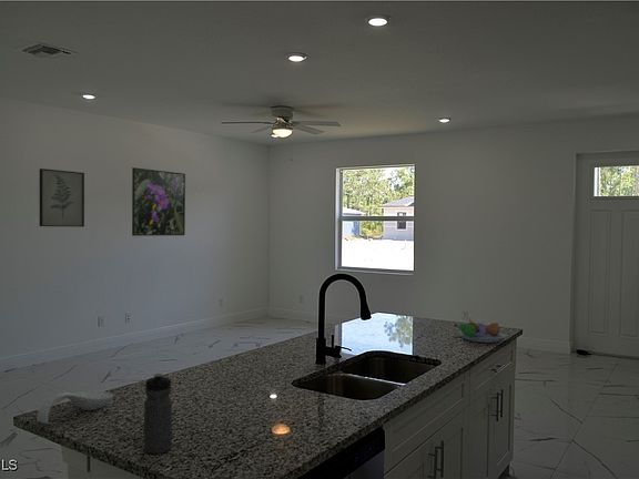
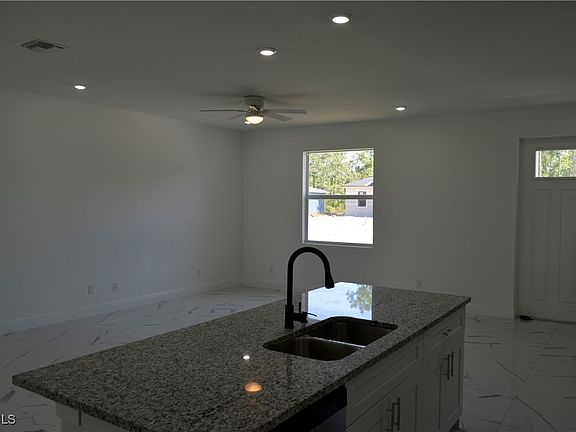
- water bottle [143,373,173,455]
- wall art [39,167,85,228]
- fruit bowl [454,317,506,344]
- spoon rest [36,390,114,425]
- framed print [131,166,186,237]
